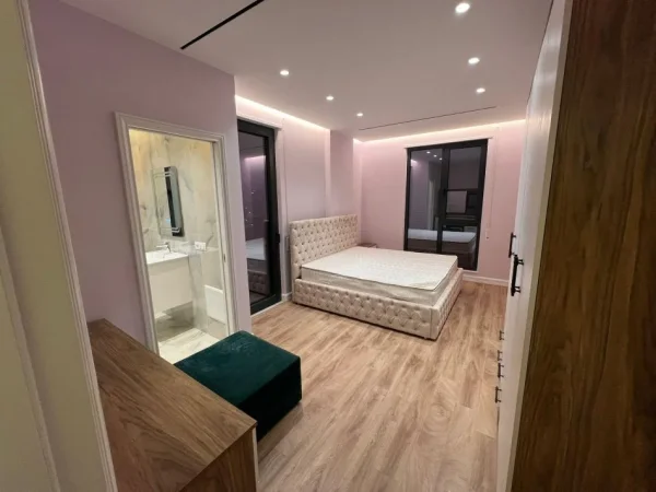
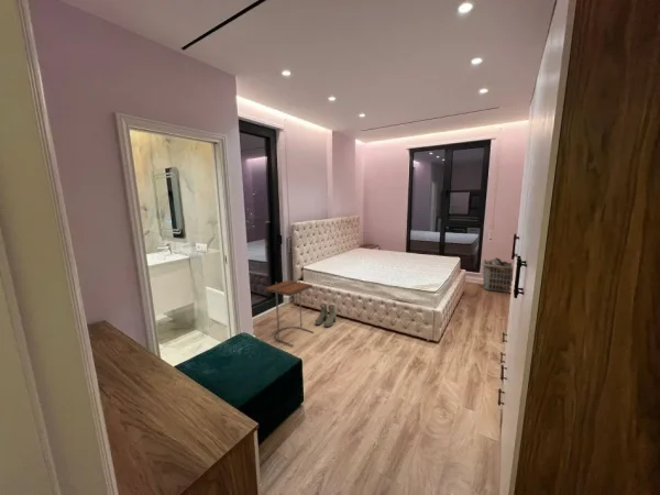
+ clothes hamper [481,257,514,294]
+ boots [315,302,338,328]
+ side table [264,279,315,348]
